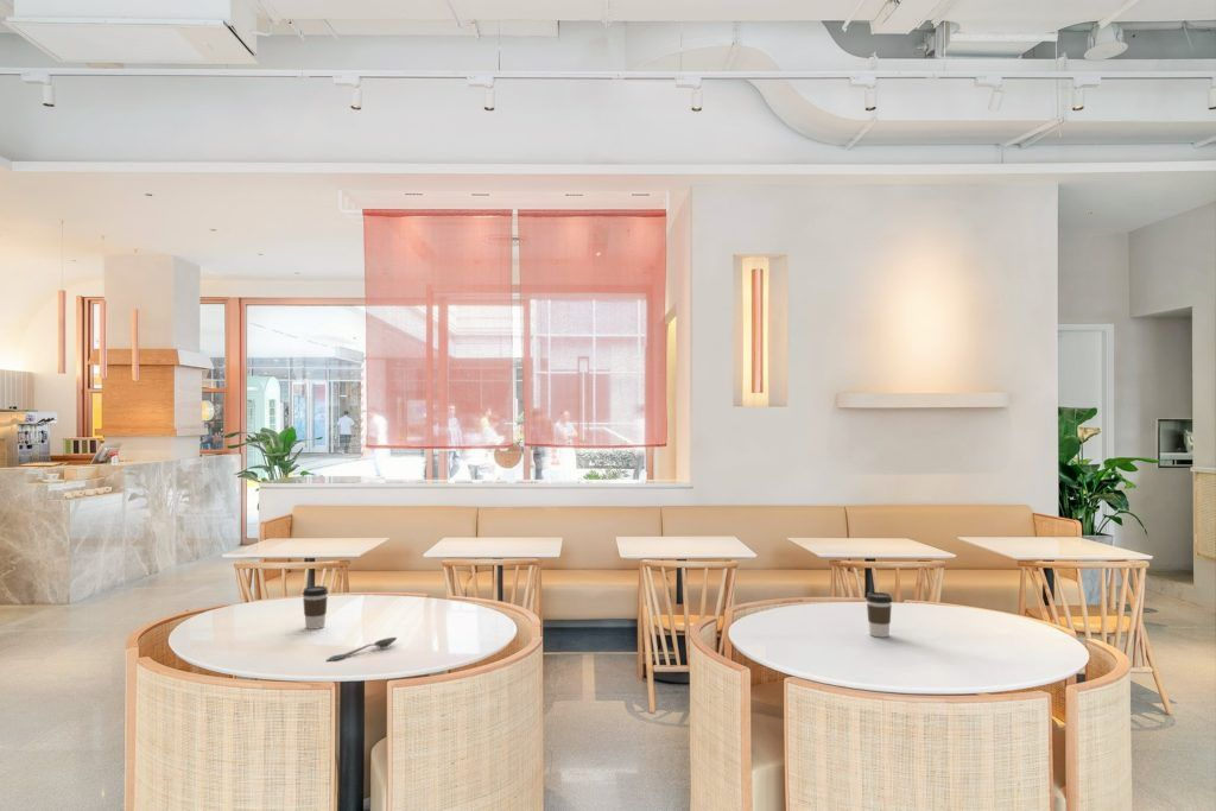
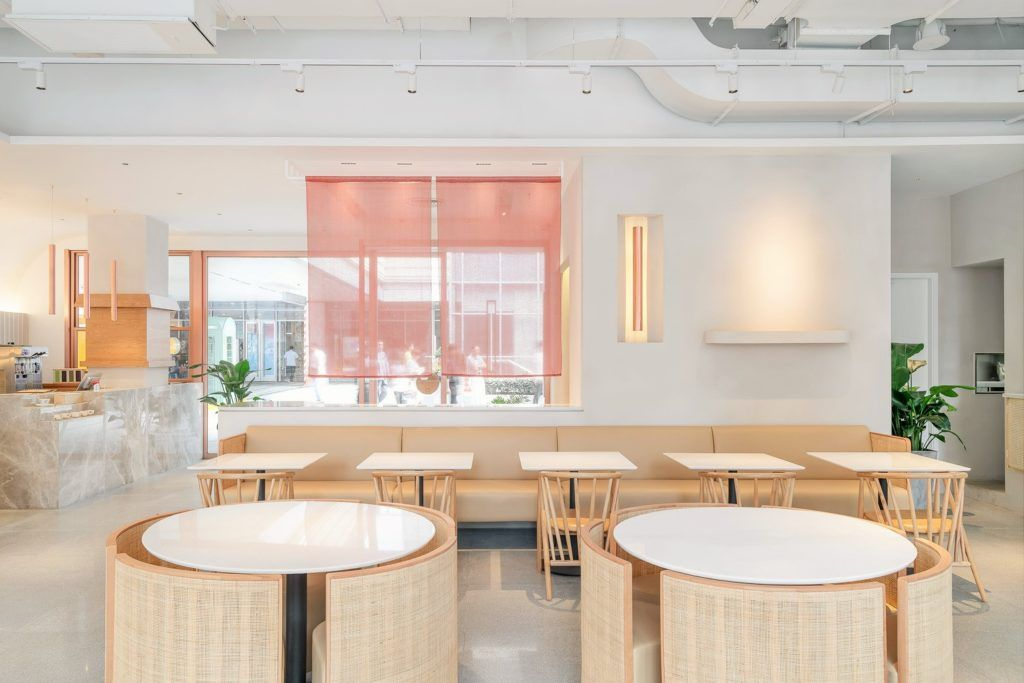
- coffee cup [864,591,893,639]
- coffee cup [302,585,329,631]
- spoon [325,636,398,663]
